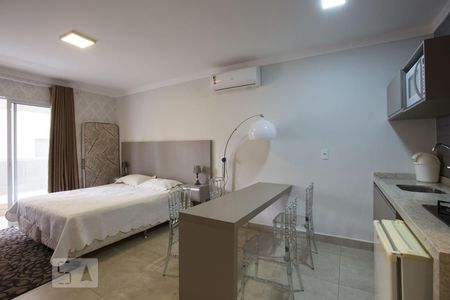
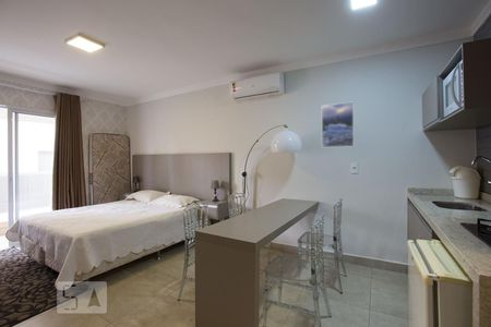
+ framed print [321,100,355,148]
